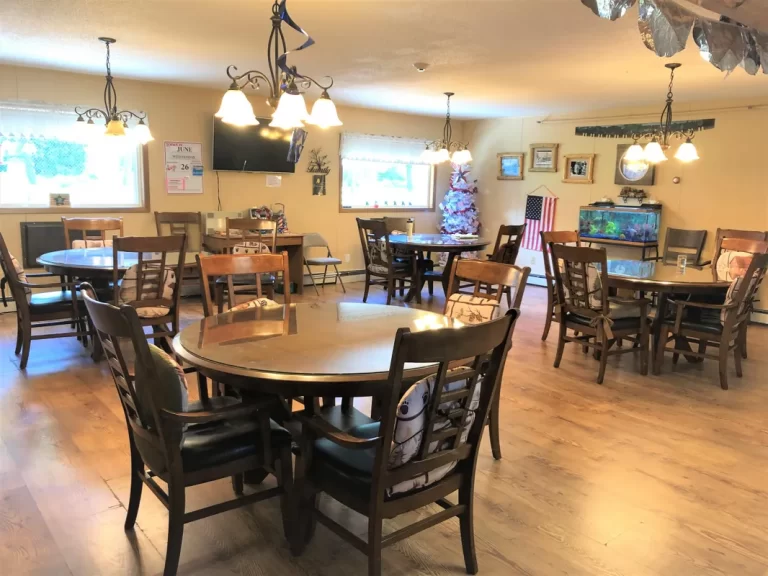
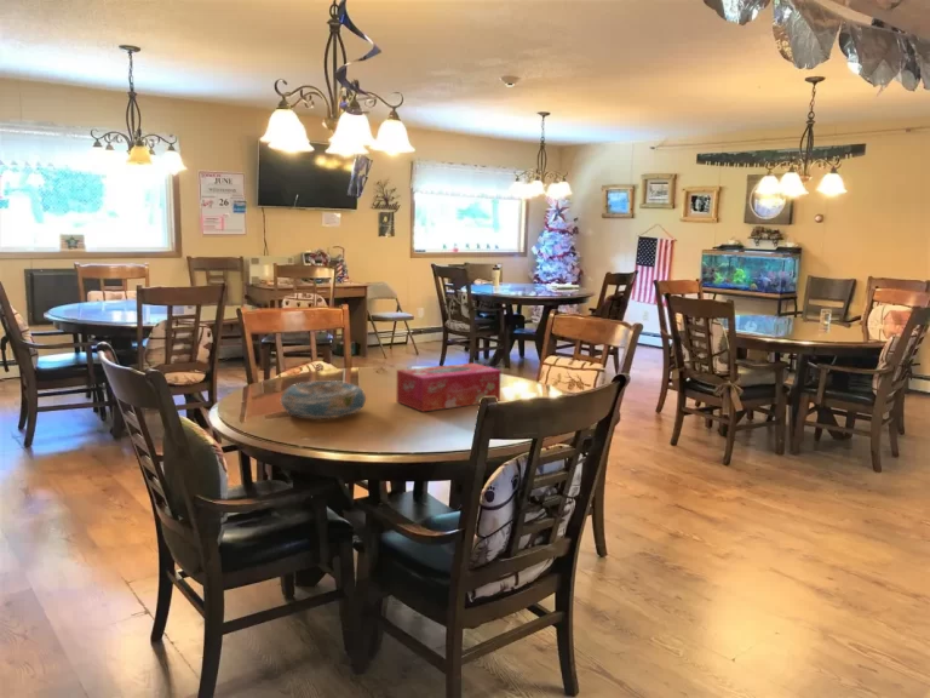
+ tissue box [396,362,501,413]
+ decorative bowl [279,379,367,420]
